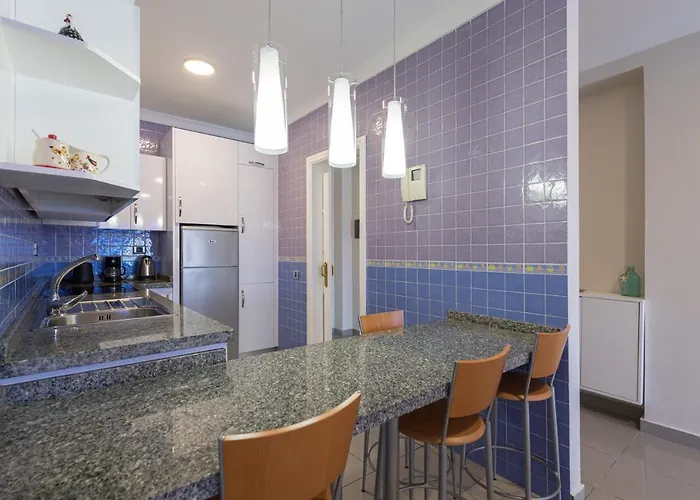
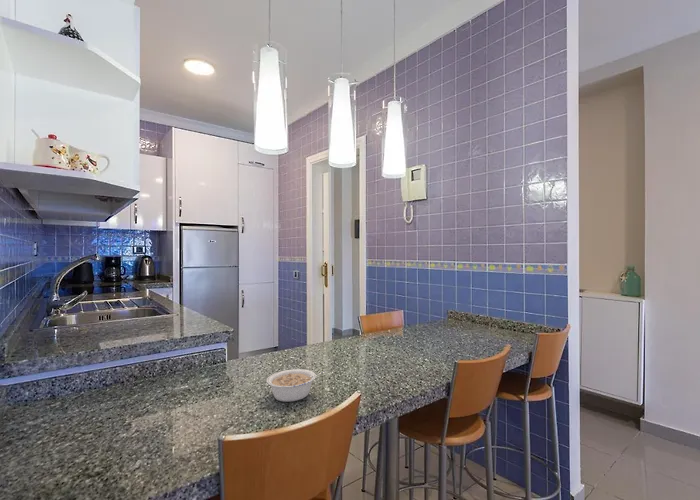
+ legume [266,368,327,403]
